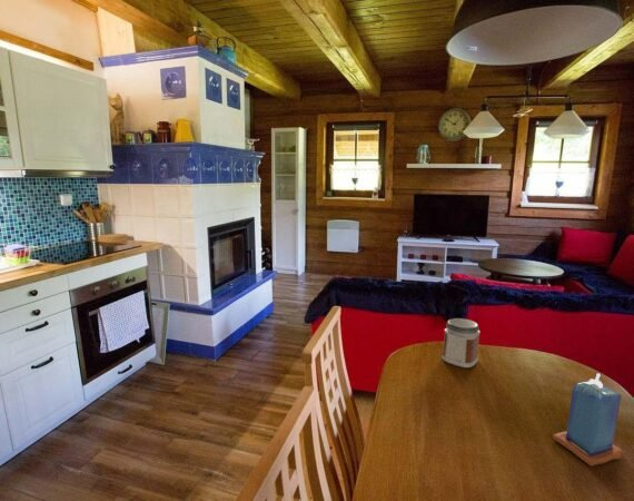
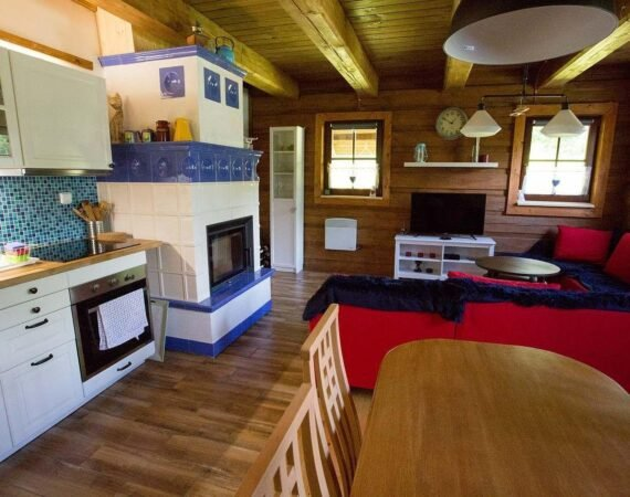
- jar [442,317,482,369]
- candle [551,373,624,468]
